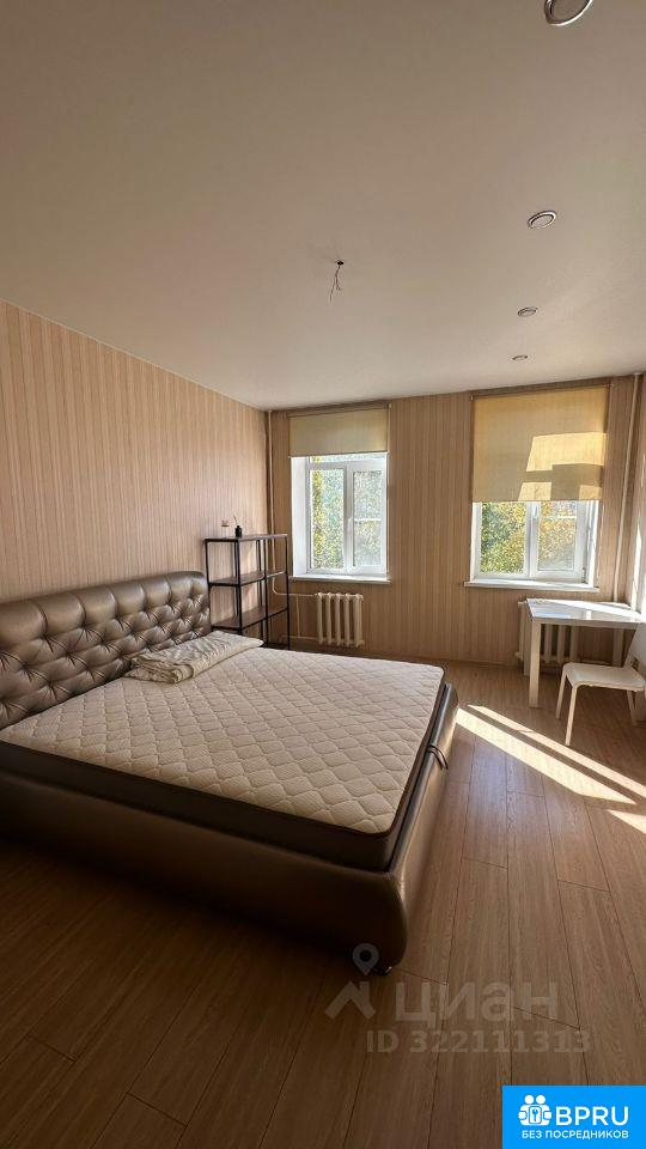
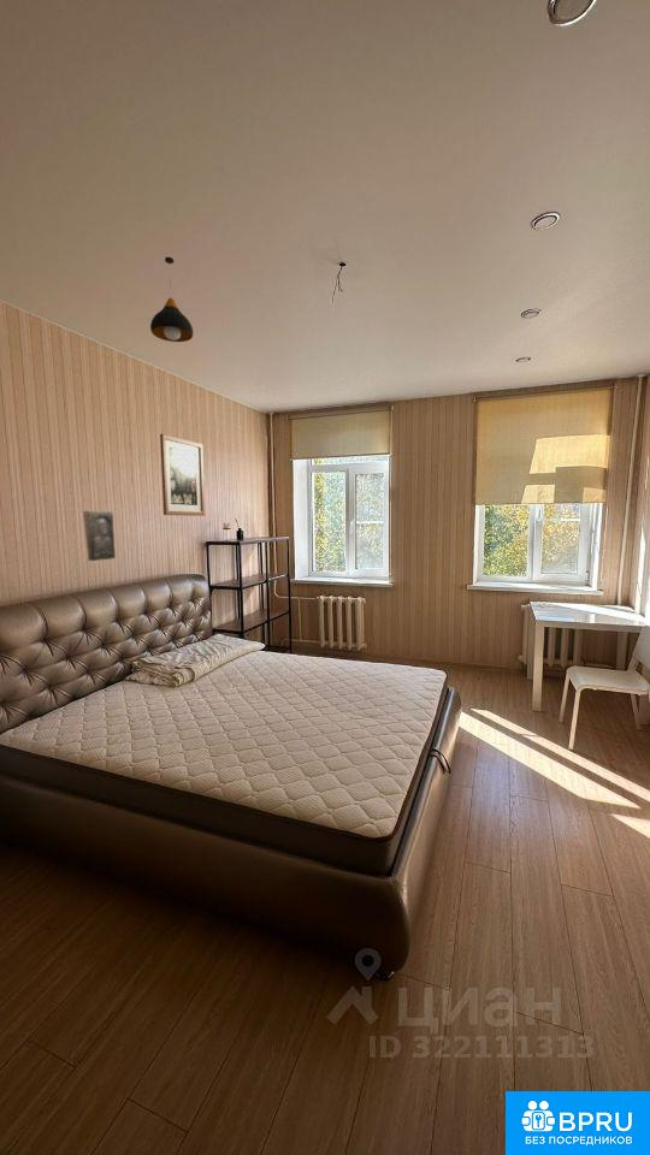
+ pendant light [149,256,195,343]
+ brass plaque [82,510,117,562]
+ wall art [159,433,206,517]
